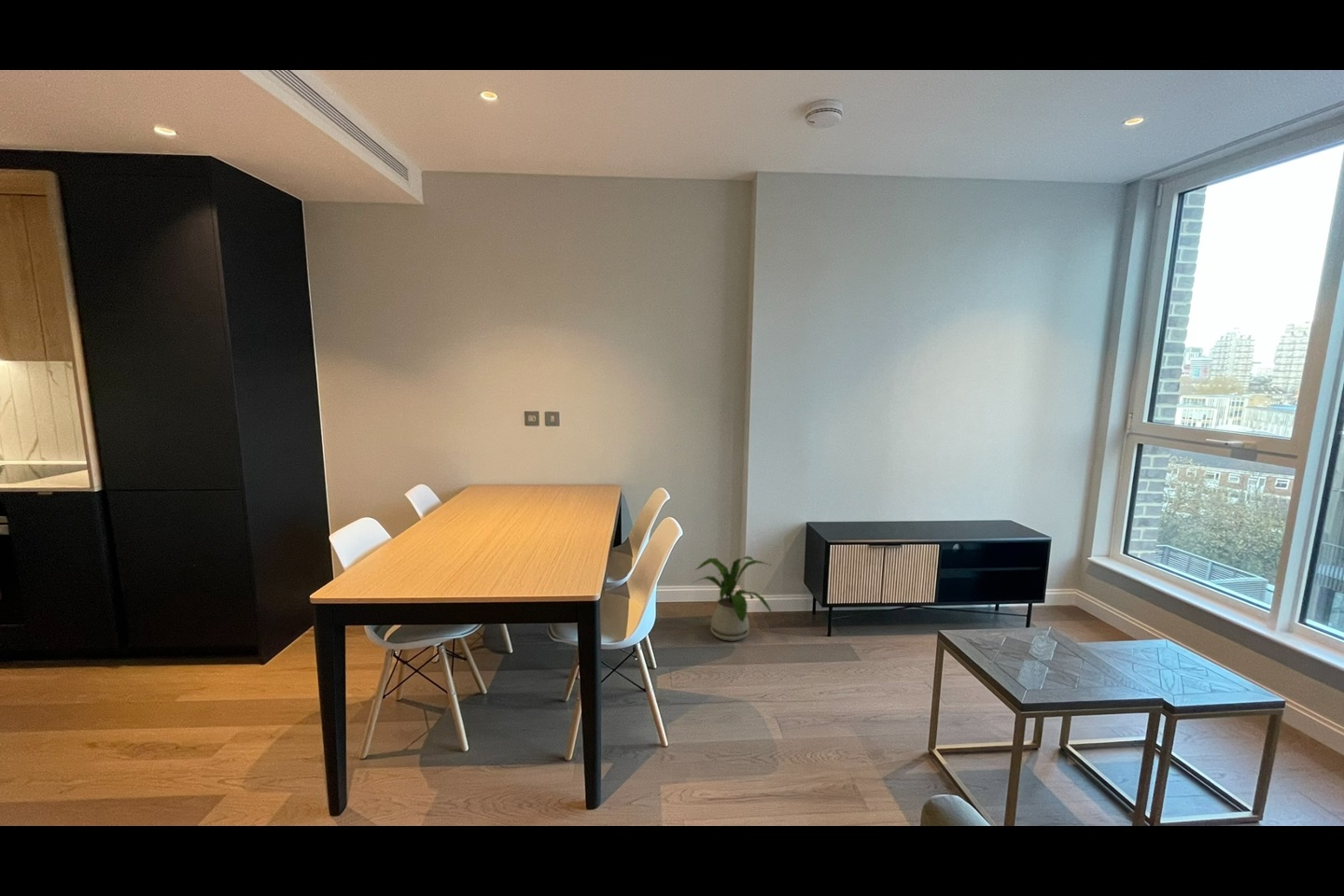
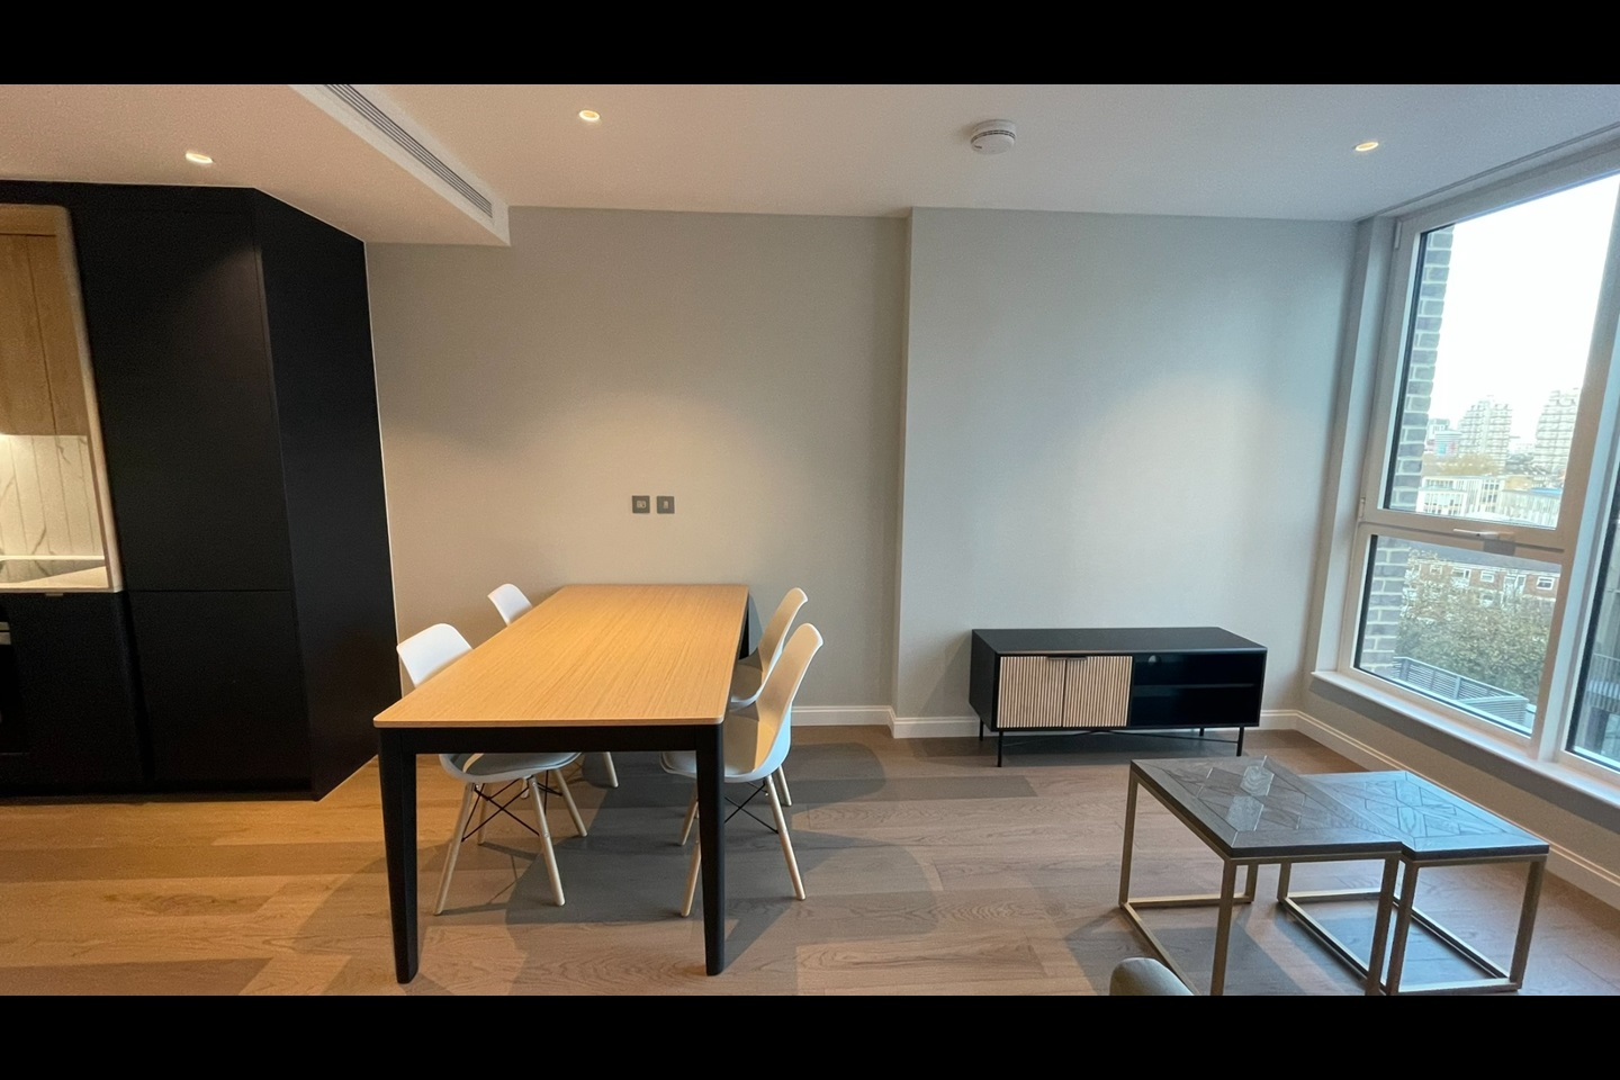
- house plant [693,555,773,642]
